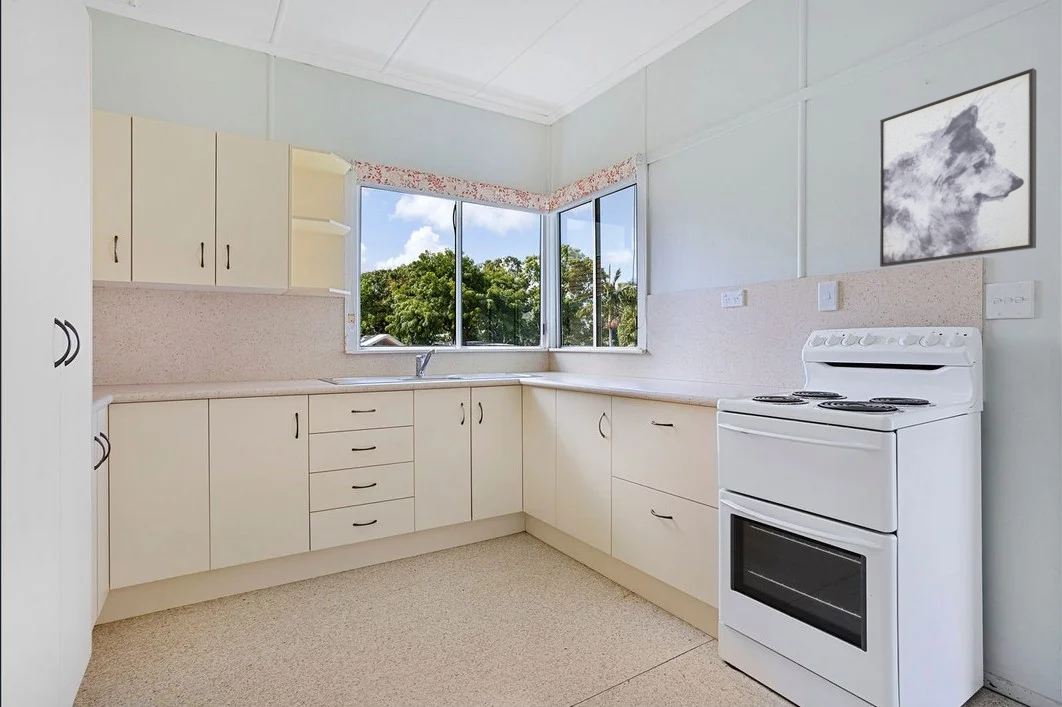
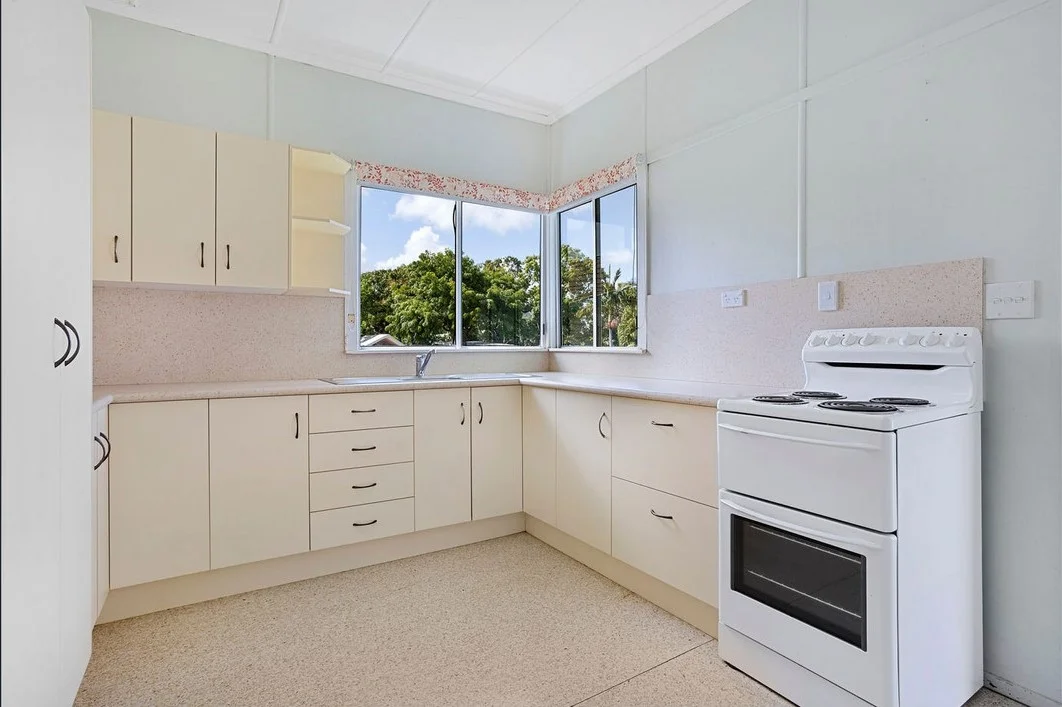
- wall art [879,67,1037,268]
